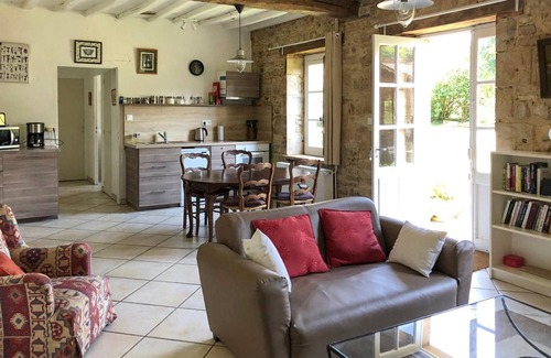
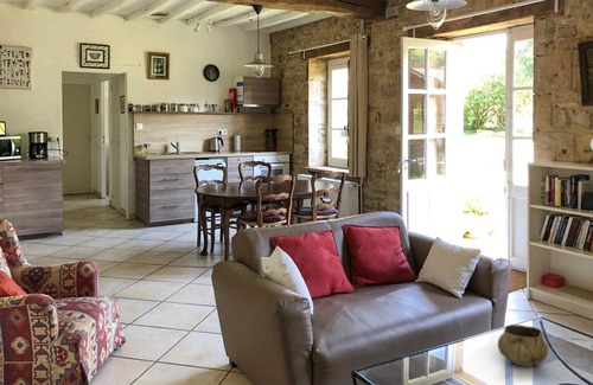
+ decorative bowl [497,323,549,367]
